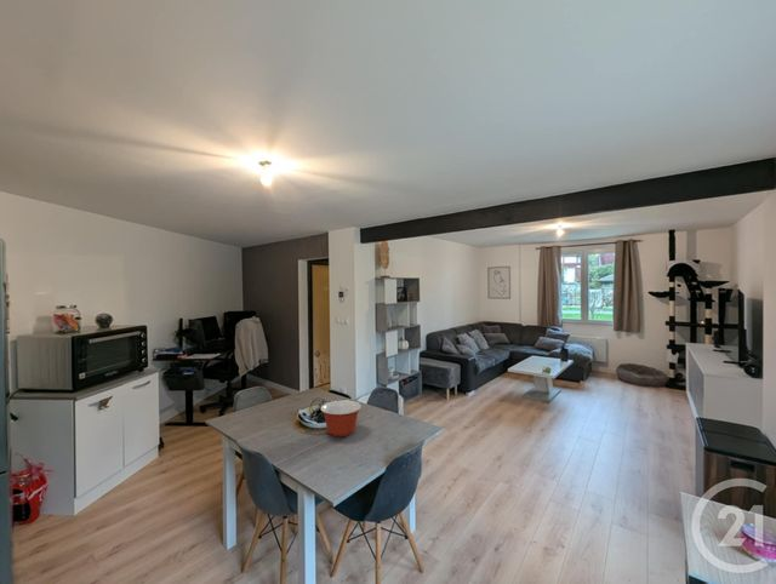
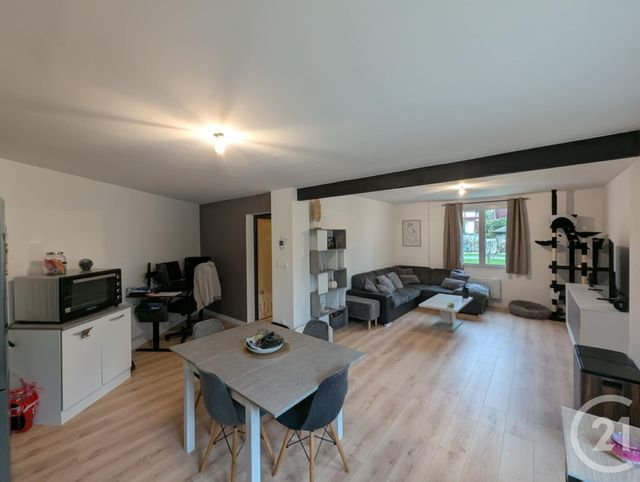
- mixing bowl [319,399,363,439]
